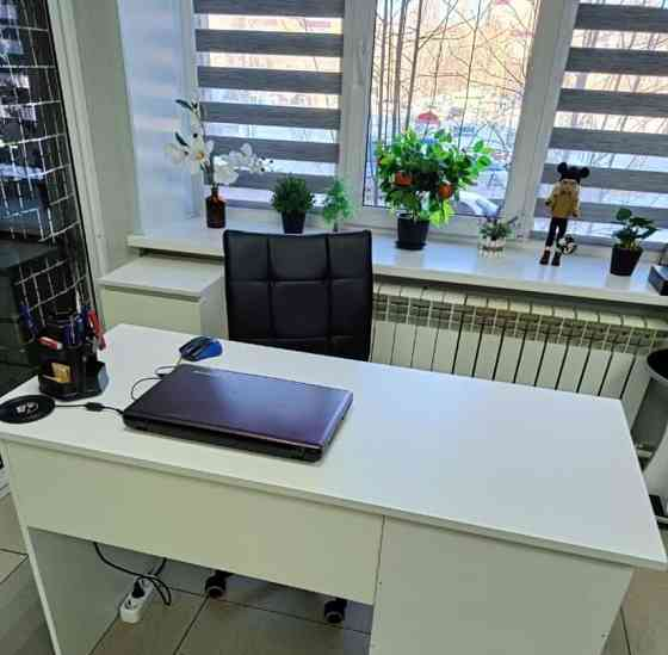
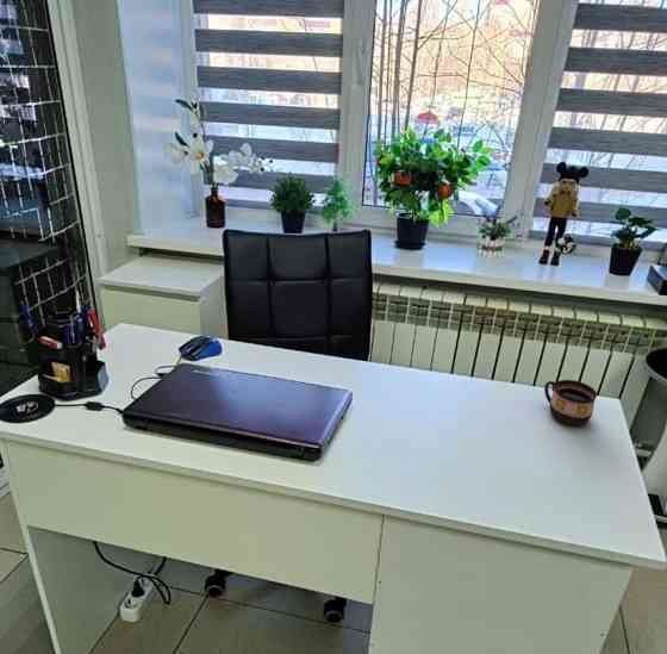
+ cup [543,379,598,426]
